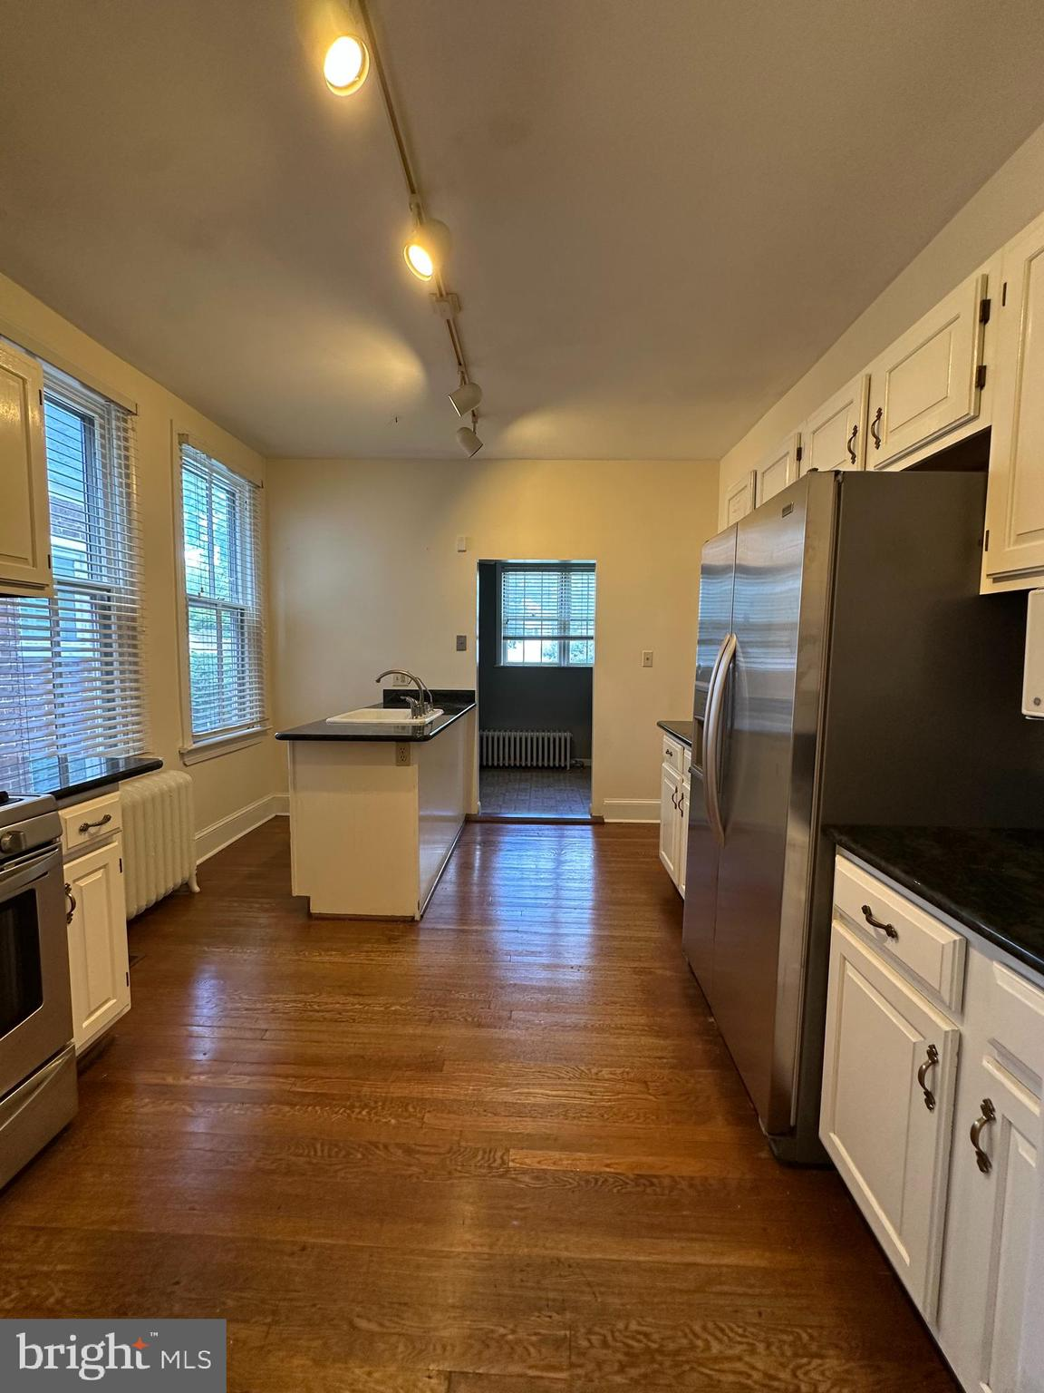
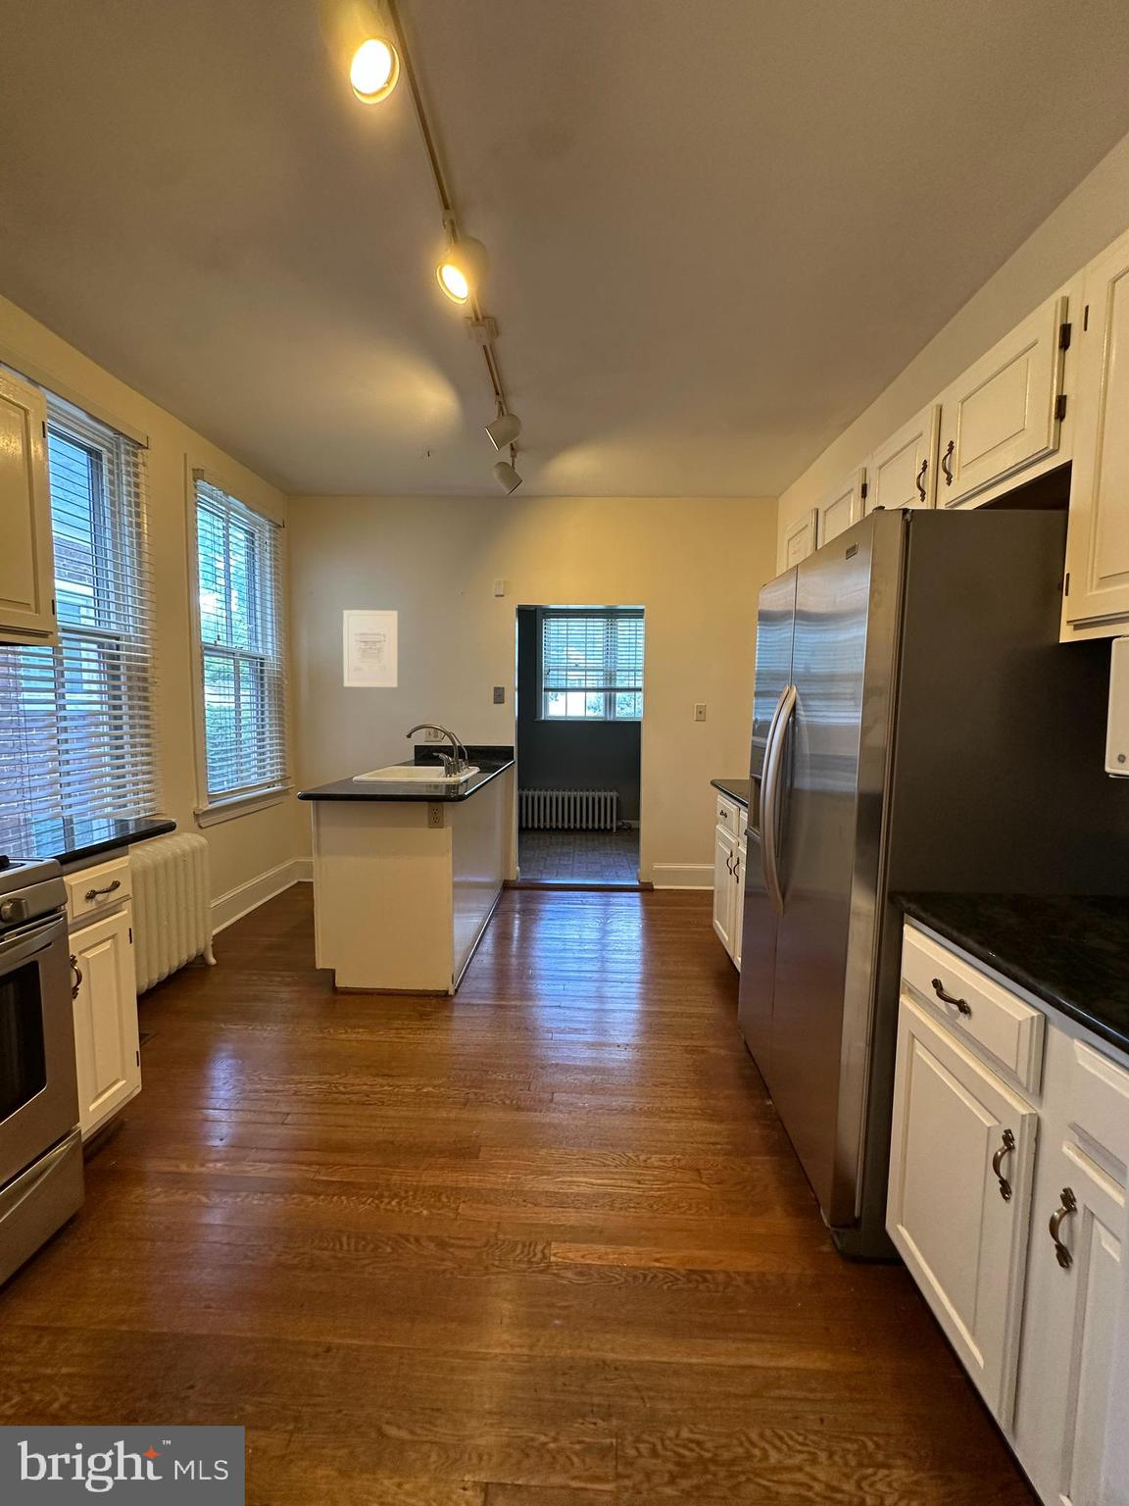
+ wall art [342,608,398,688]
